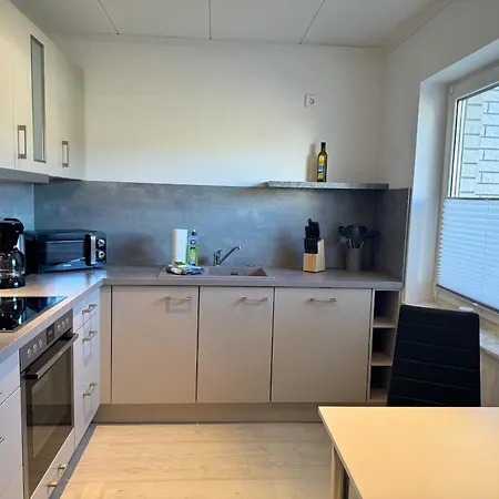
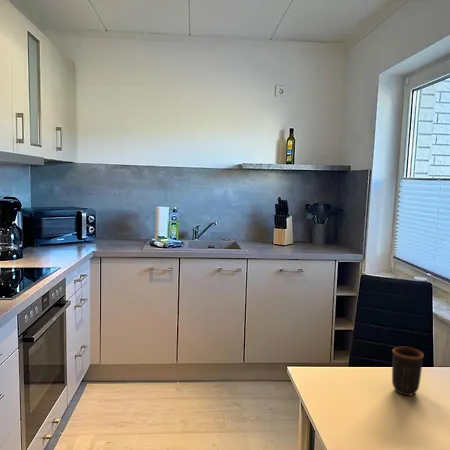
+ mug [391,346,425,397]
